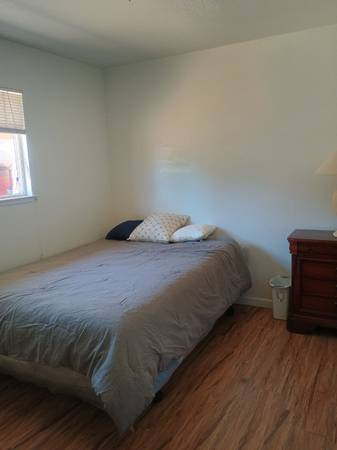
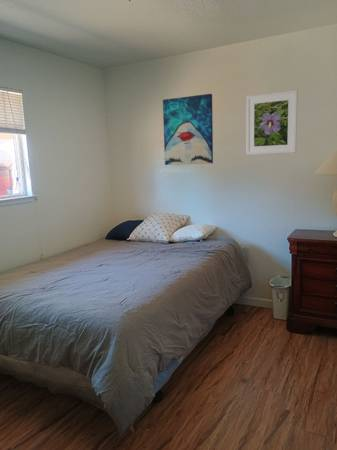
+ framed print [245,89,299,156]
+ wall art [162,93,214,166]
